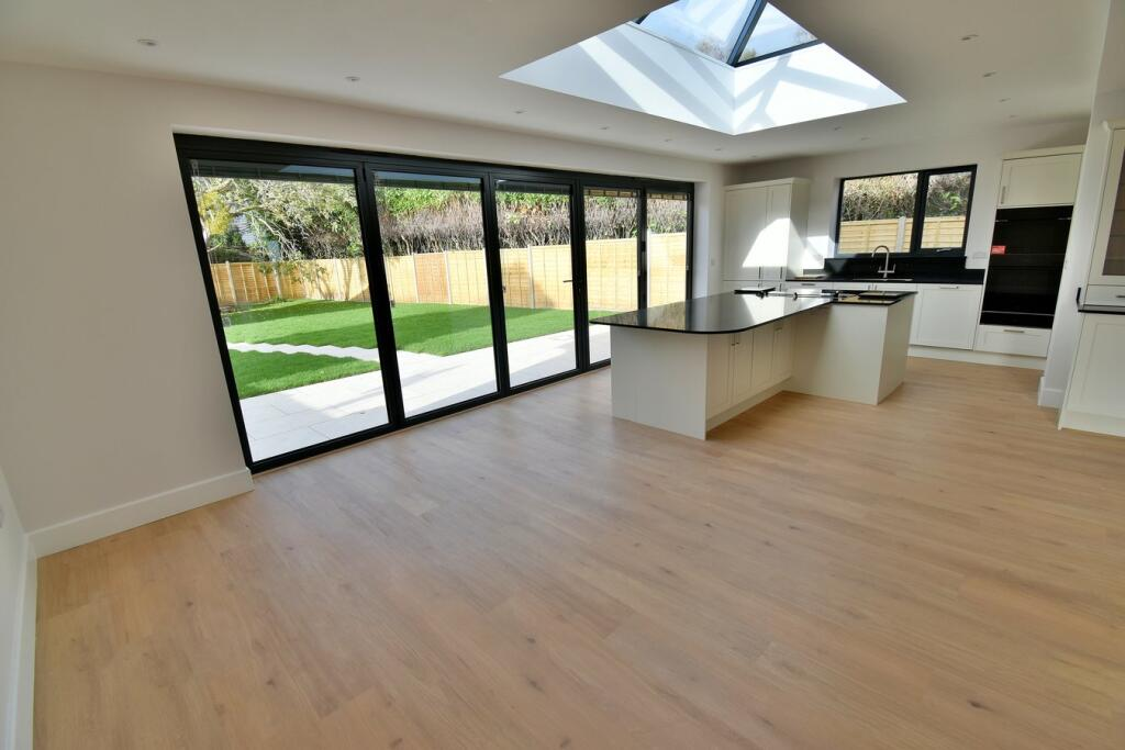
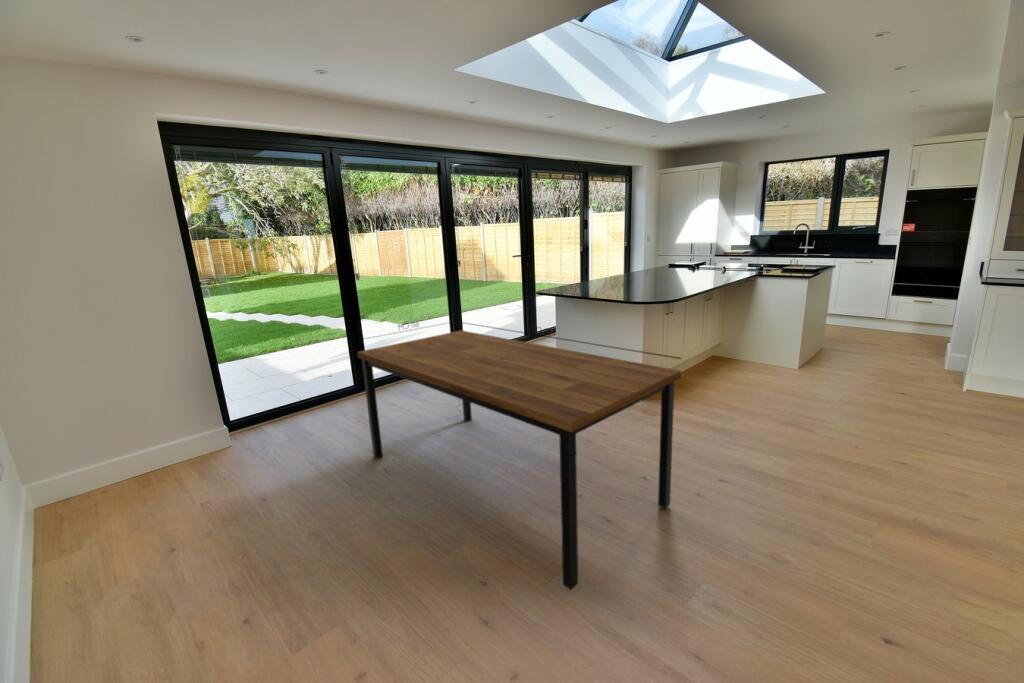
+ dining table [350,320,683,591]
